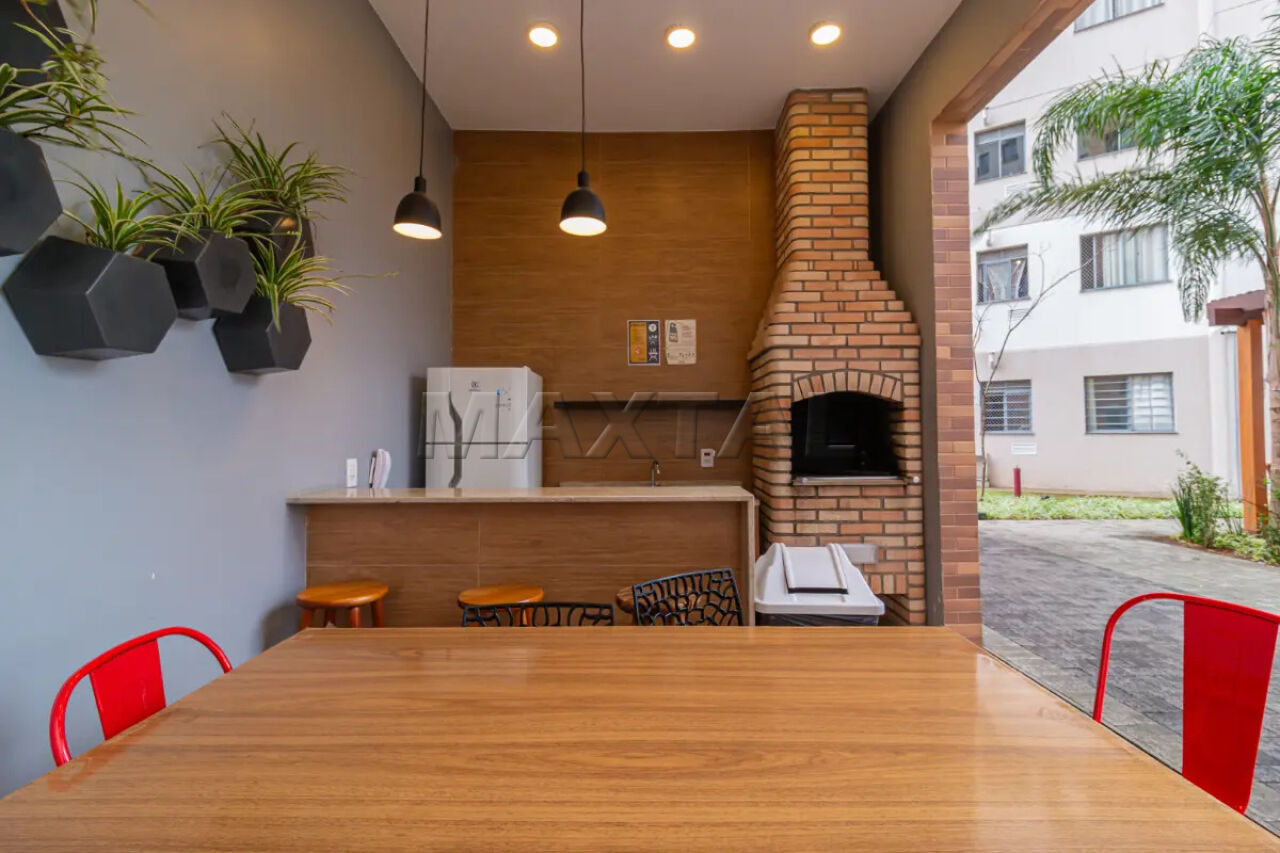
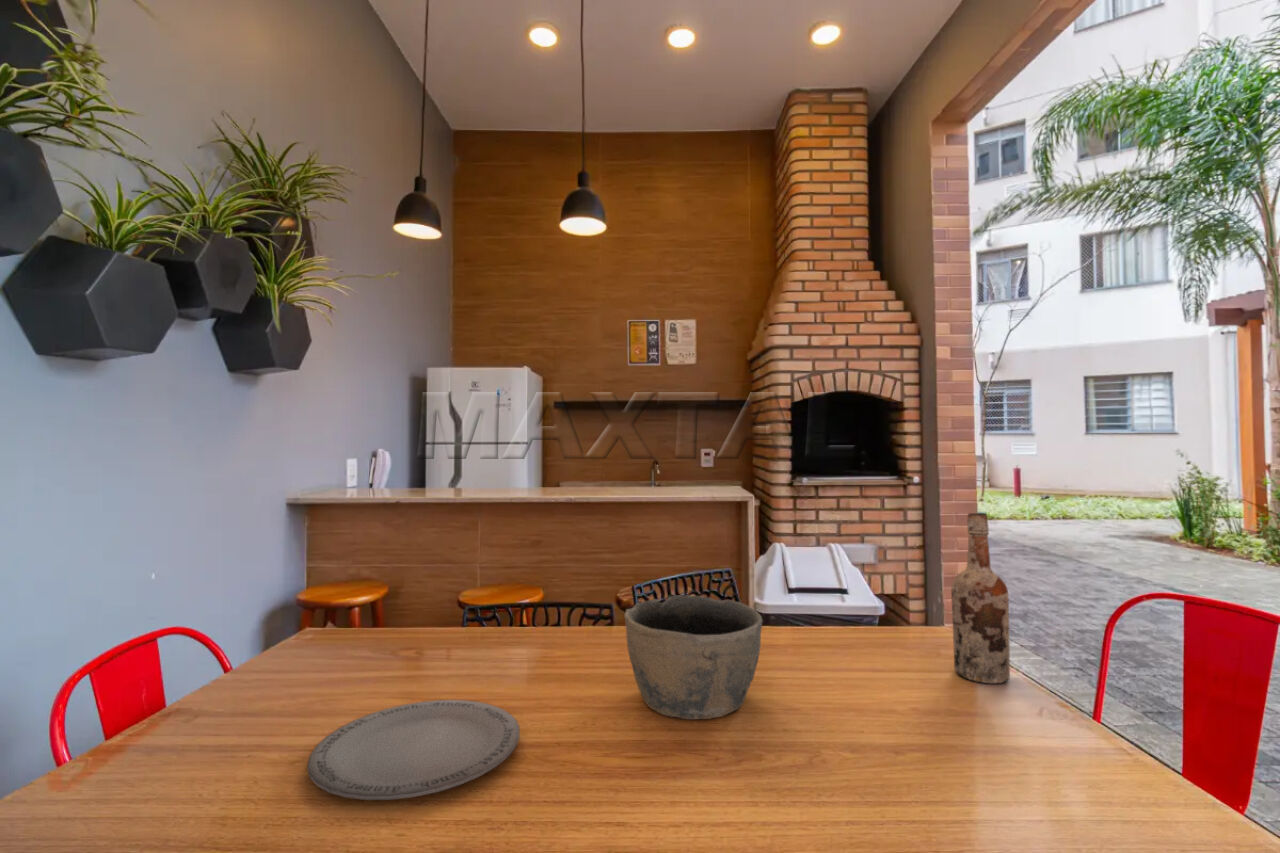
+ wine bottle [951,512,1011,684]
+ bowl [623,595,764,720]
+ plate [306,699,521,801]
